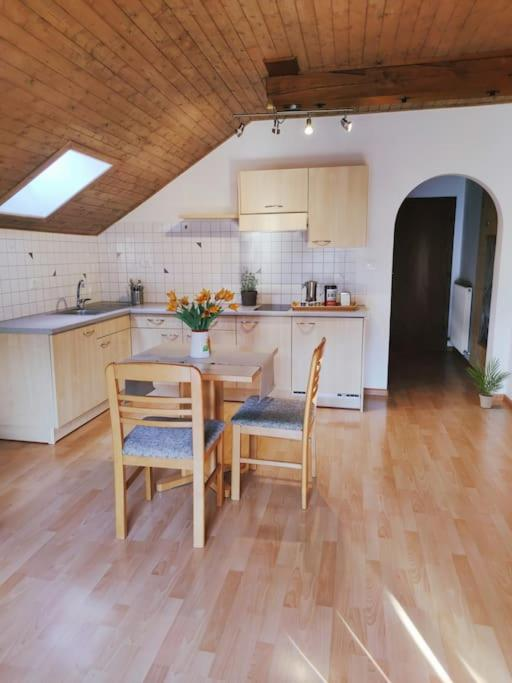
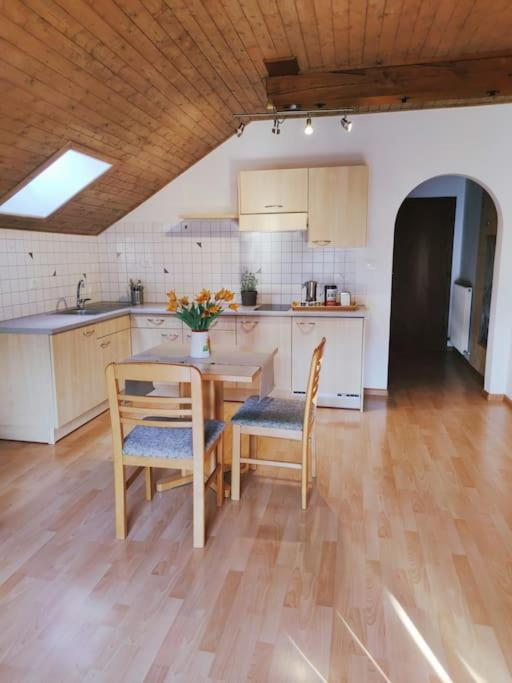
- potted plant [463,357,511,409]
